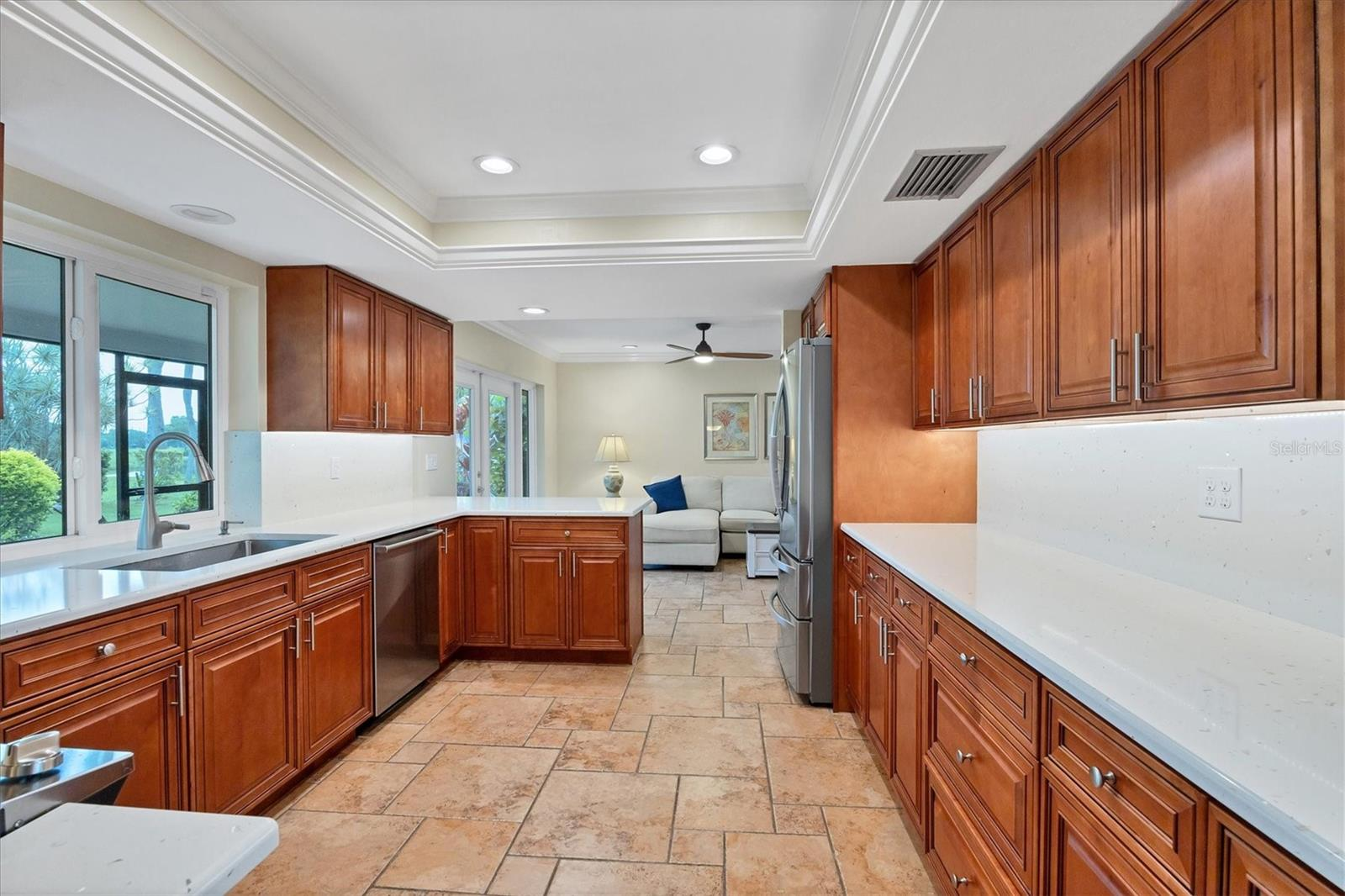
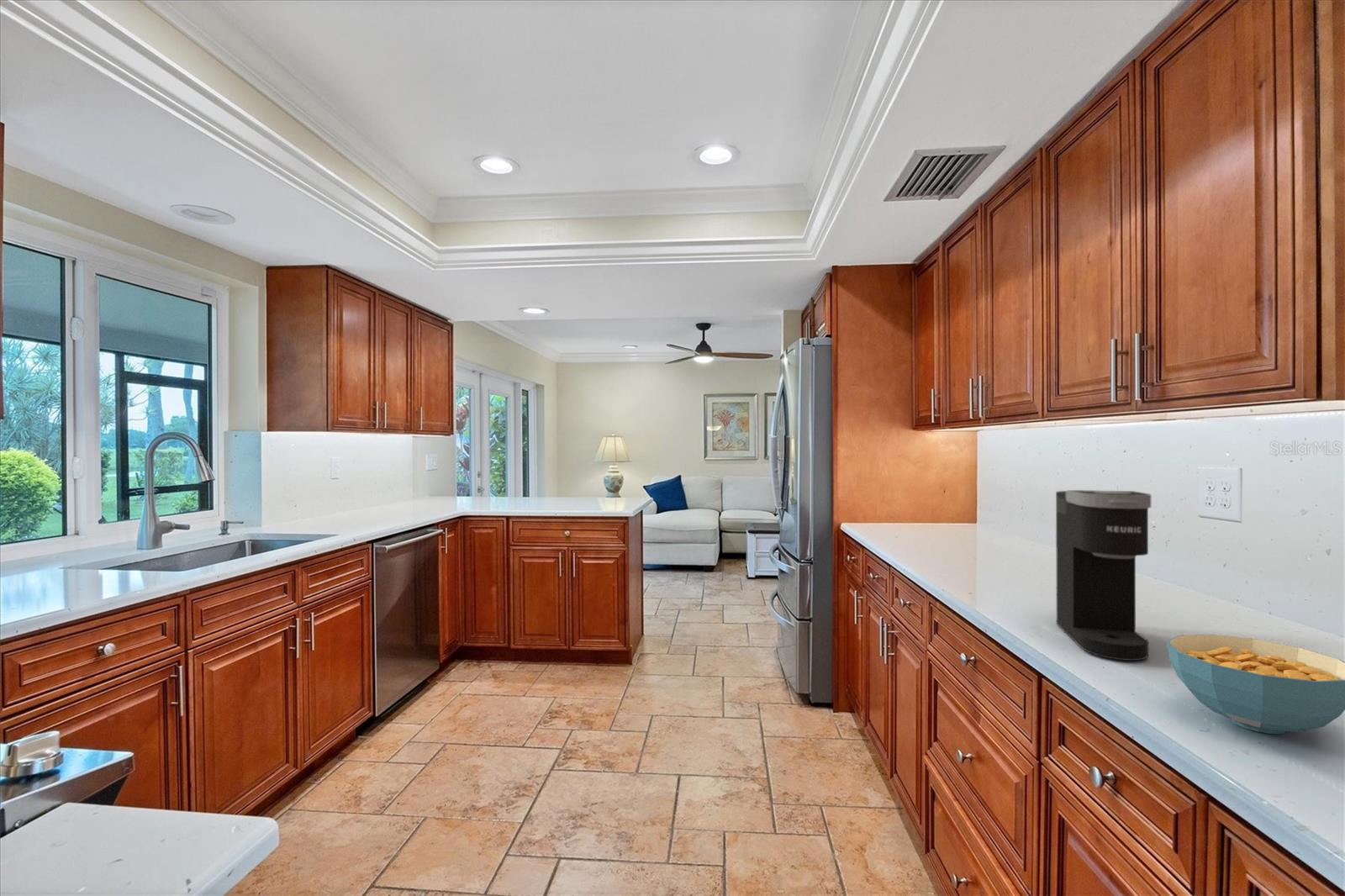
+ coffee maker [1055,489,1152,661]
+ cereal bowl [1166,634,1345,735]
